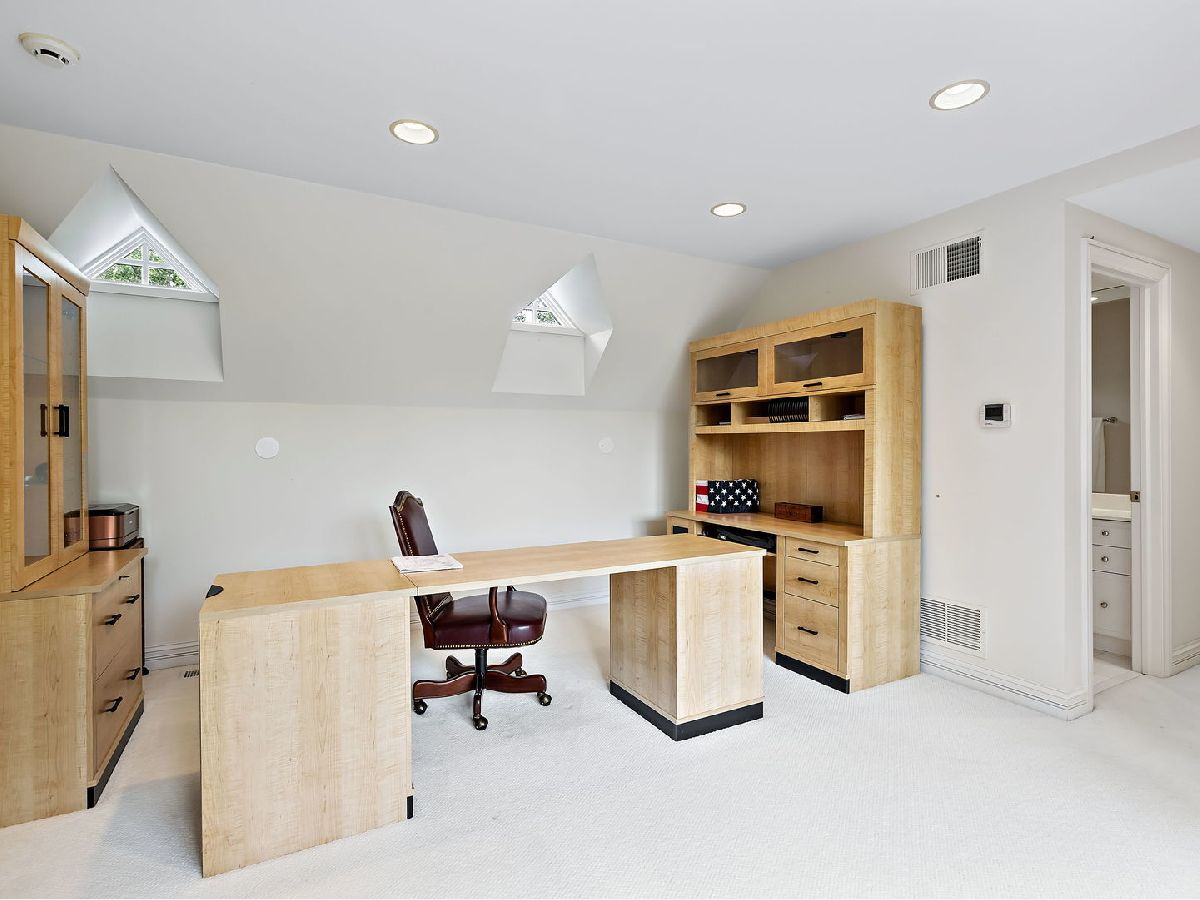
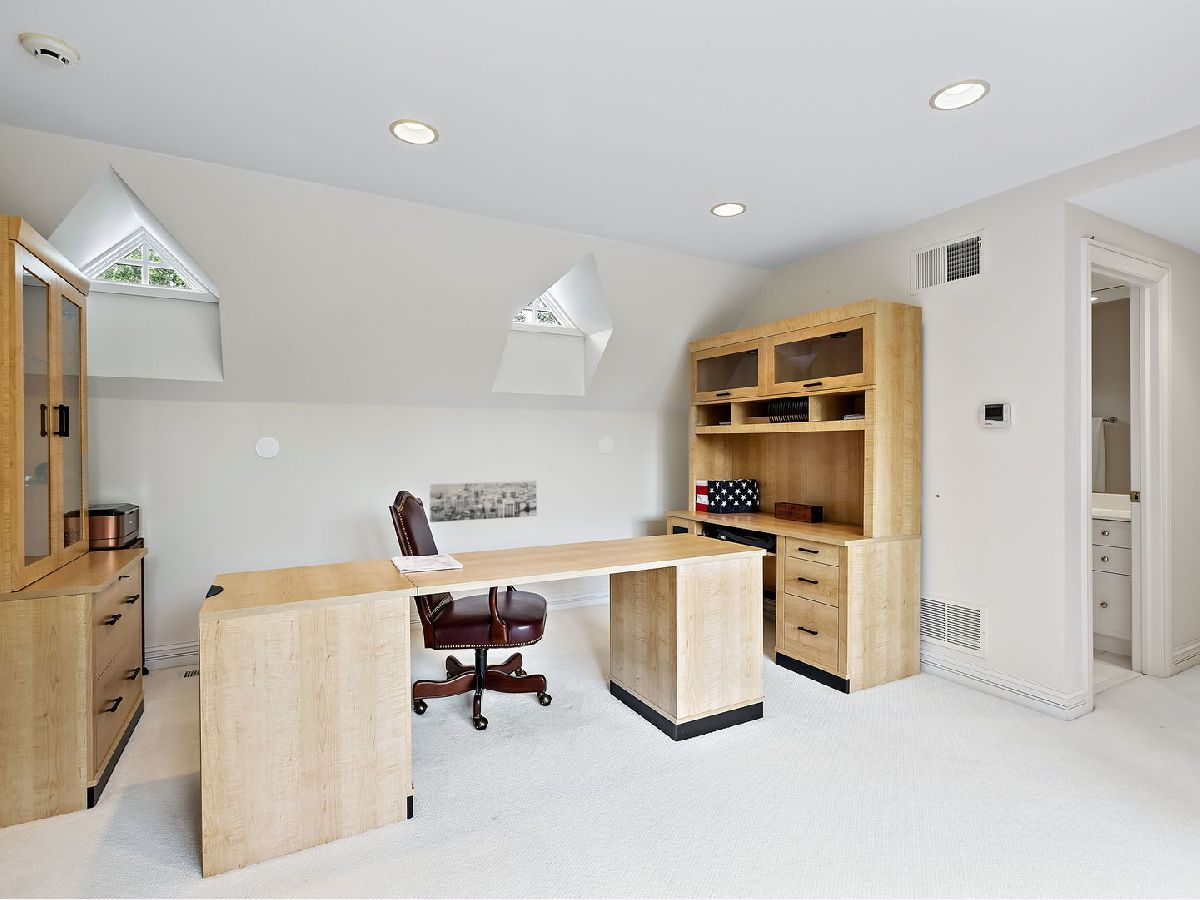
+ wall art [429,480,538,523]
